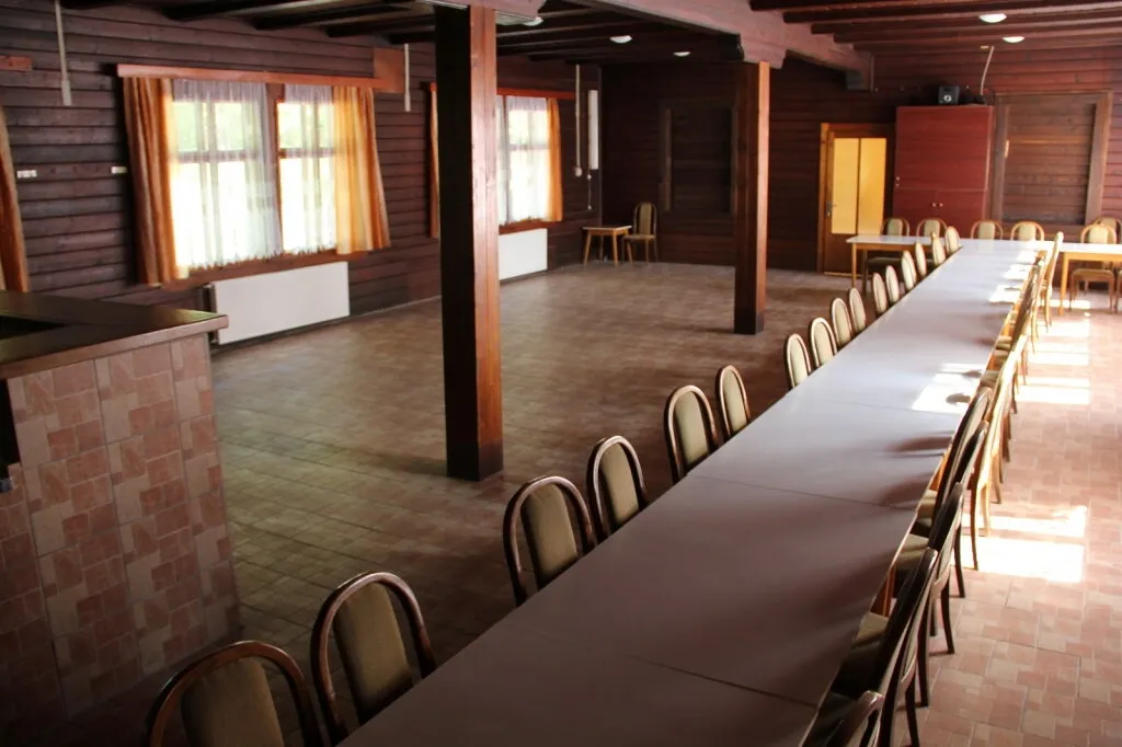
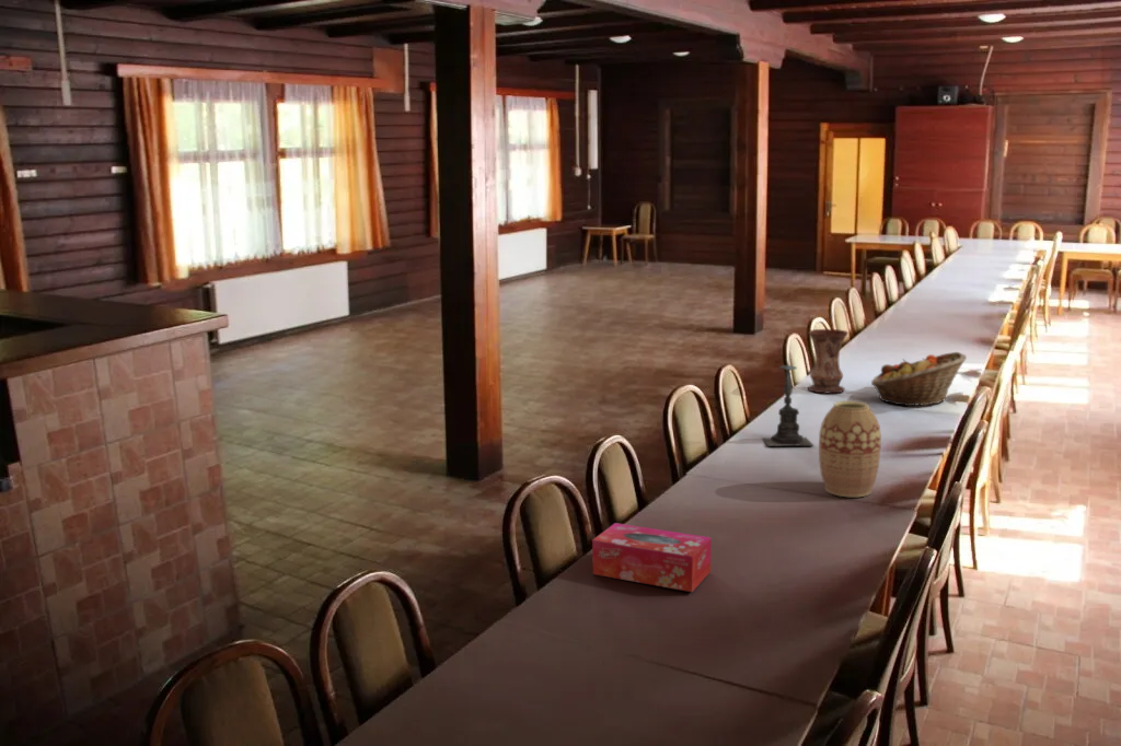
+ candle holder [762,353,816,447]
+ fruit basket [869,351,968,407]
+ vase [807,328,850,394]
+ tissue box [591,522,713,593]
+ vase [818,400,882,498]
